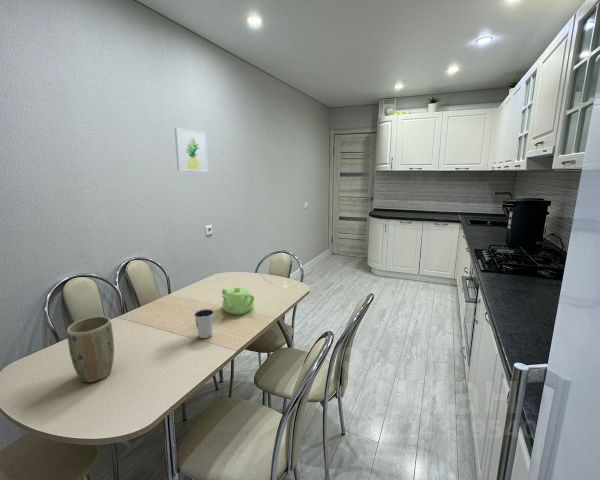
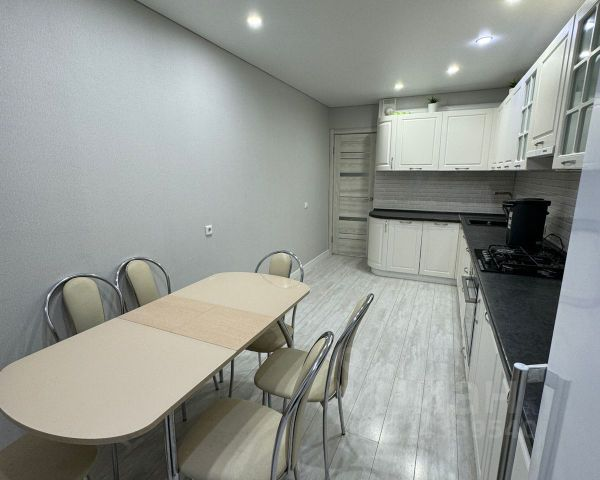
- teapot [221,286,255,316]
- dixie cup [193,308,215,339]
- plant pot [66,315,115,383]
- wall art [174,127,209,172]
